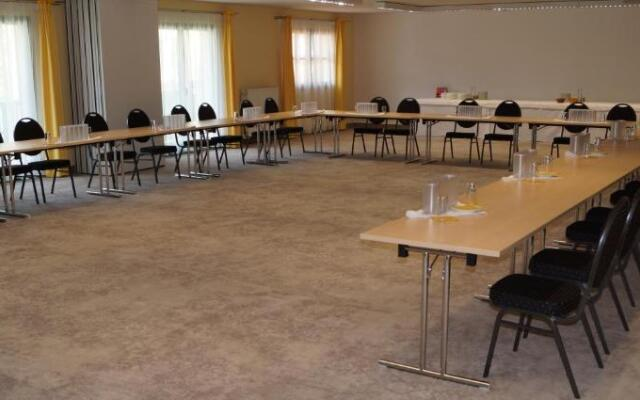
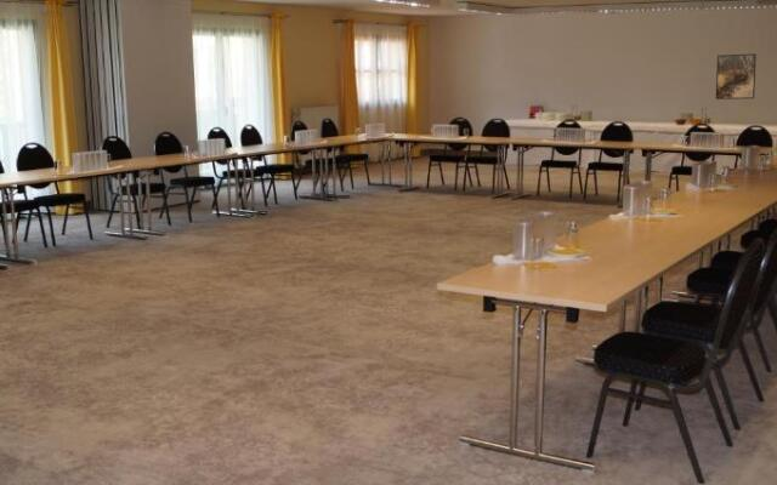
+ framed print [715,52,758,101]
